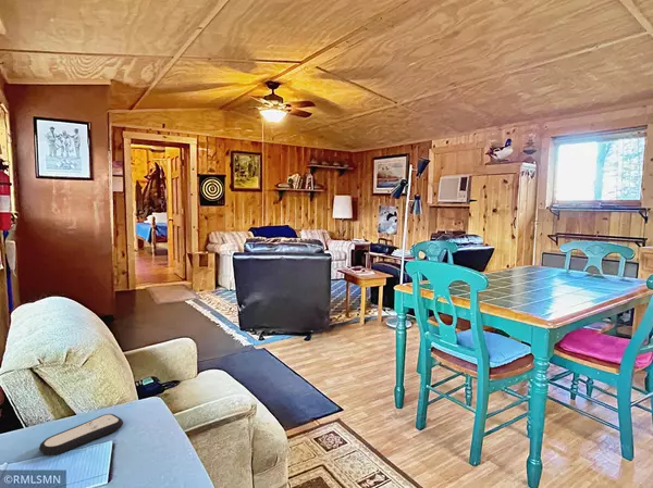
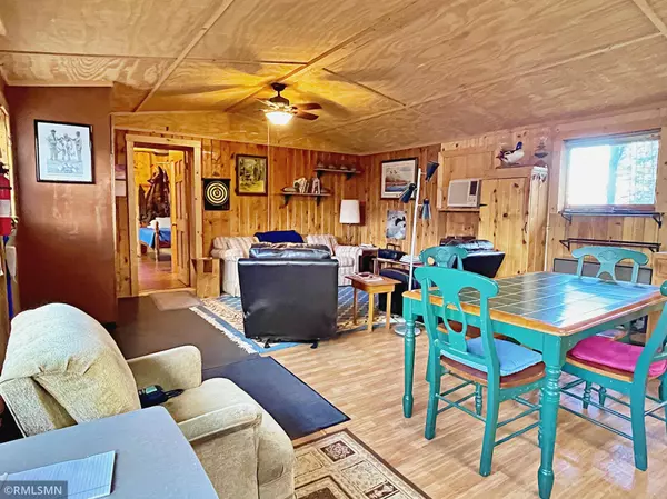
- remote control [38,413,124,456]
